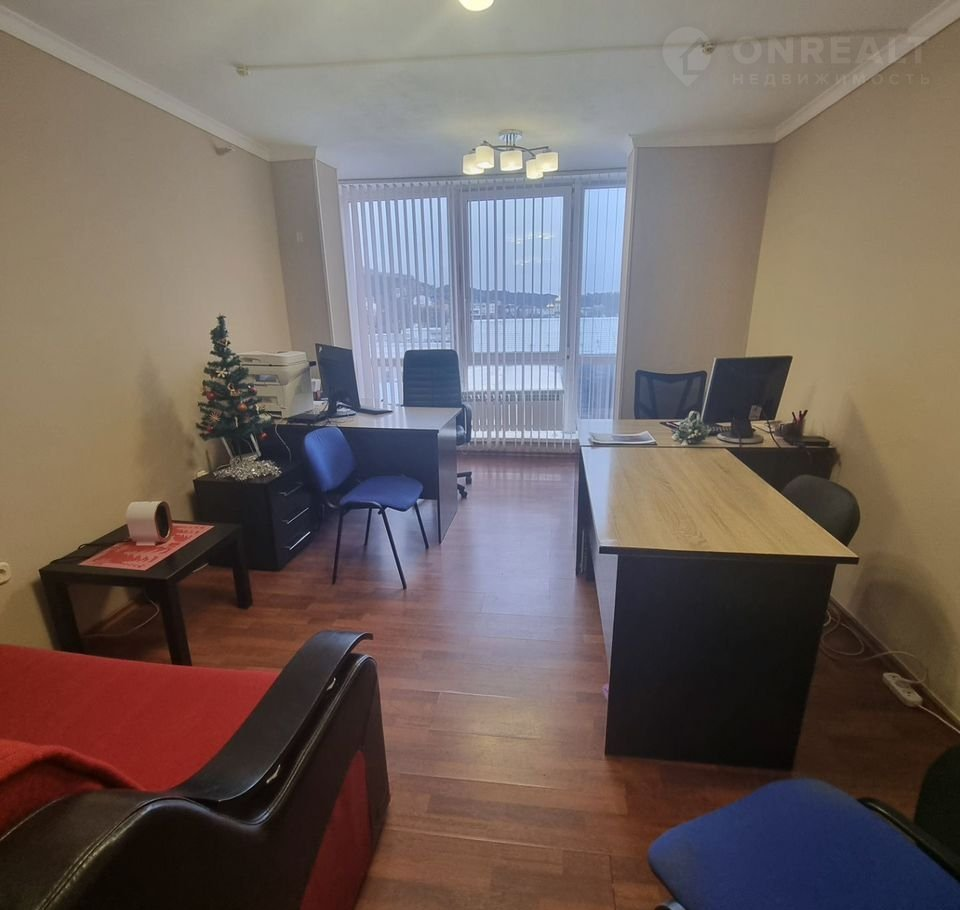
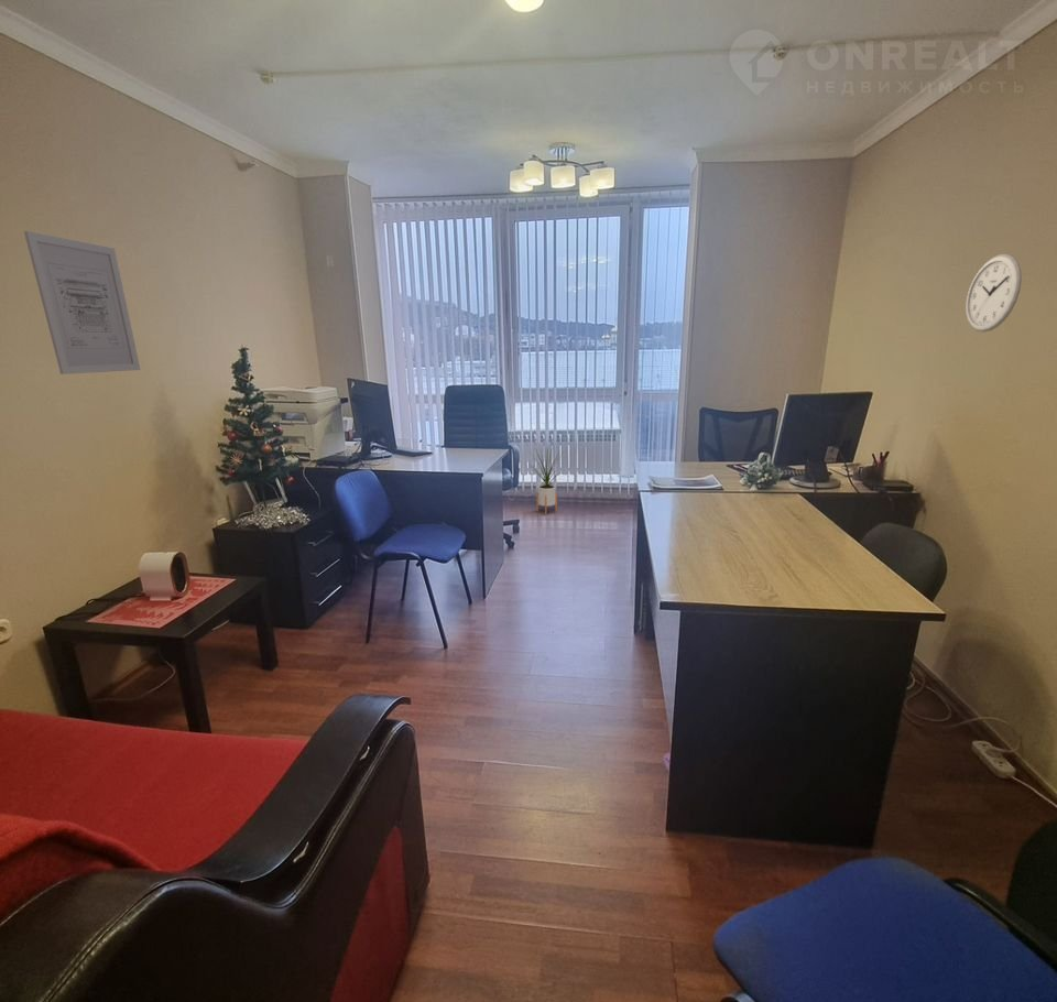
+ wall clock [965,253,1023,333]
+ house plant [530,444,564,516]
+ wall art [23,230,141,375]
